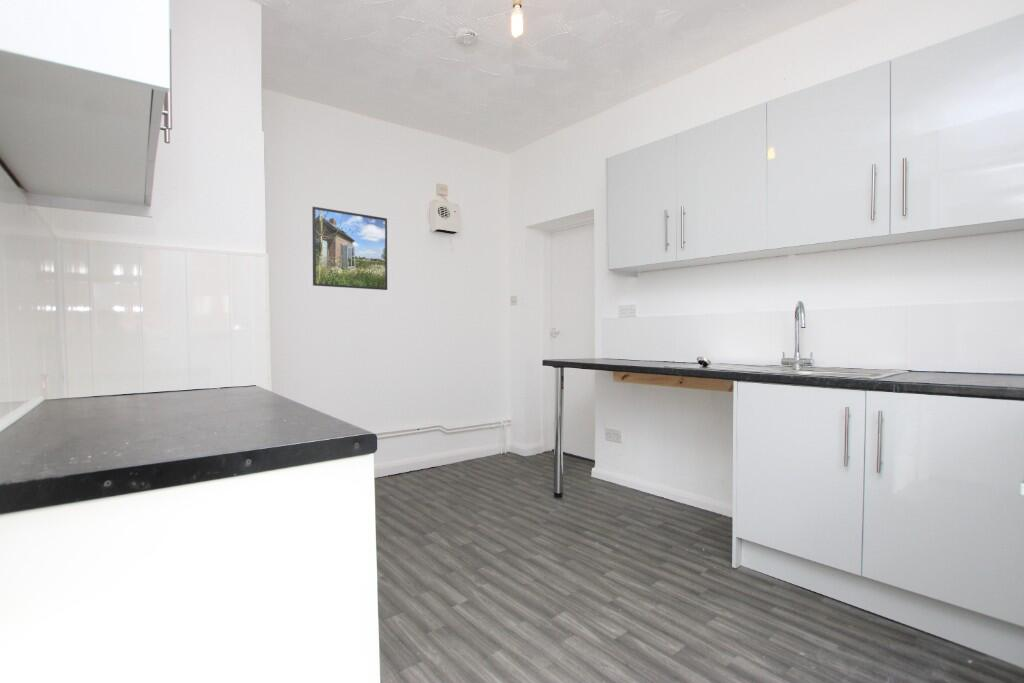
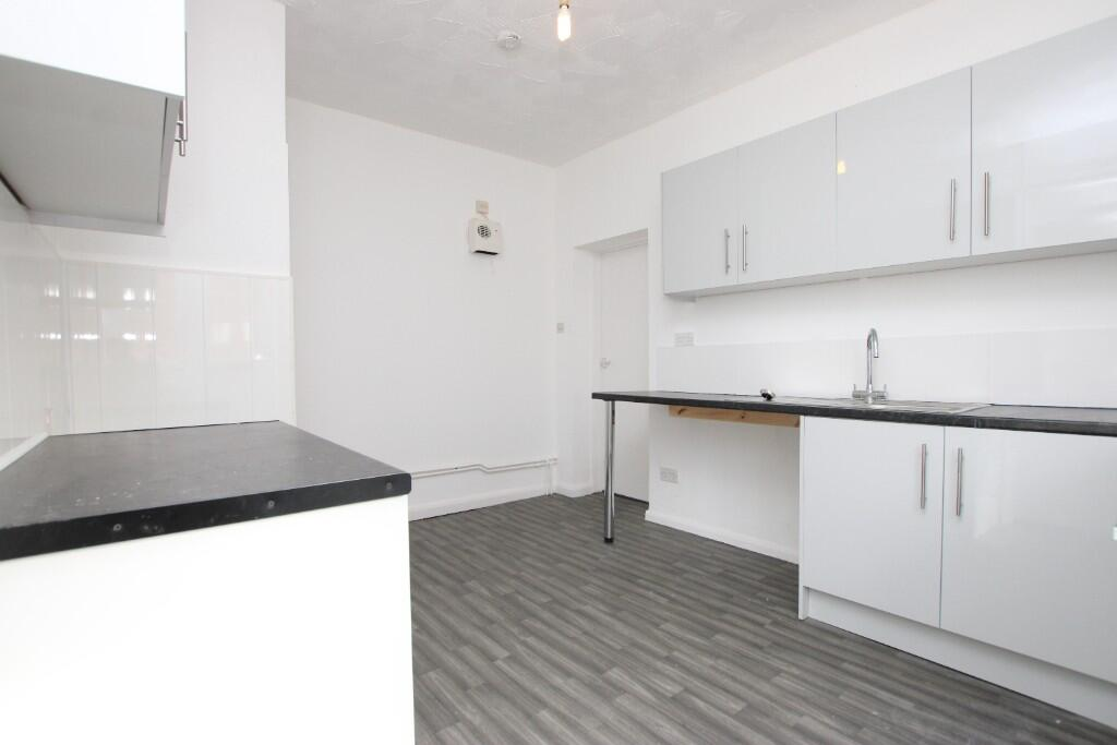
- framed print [311,206,388,291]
